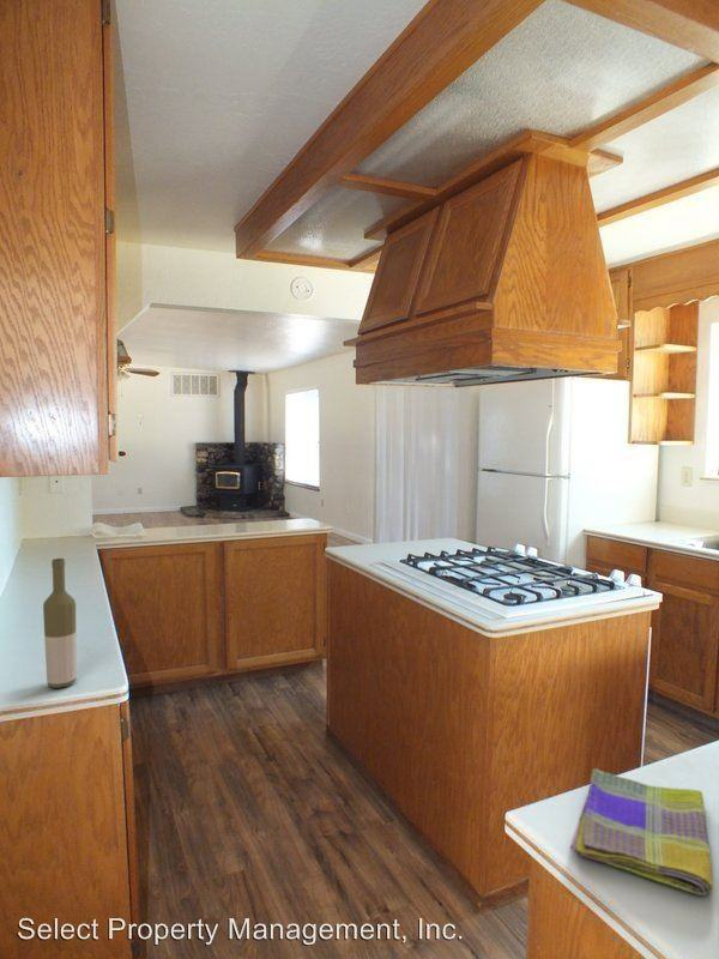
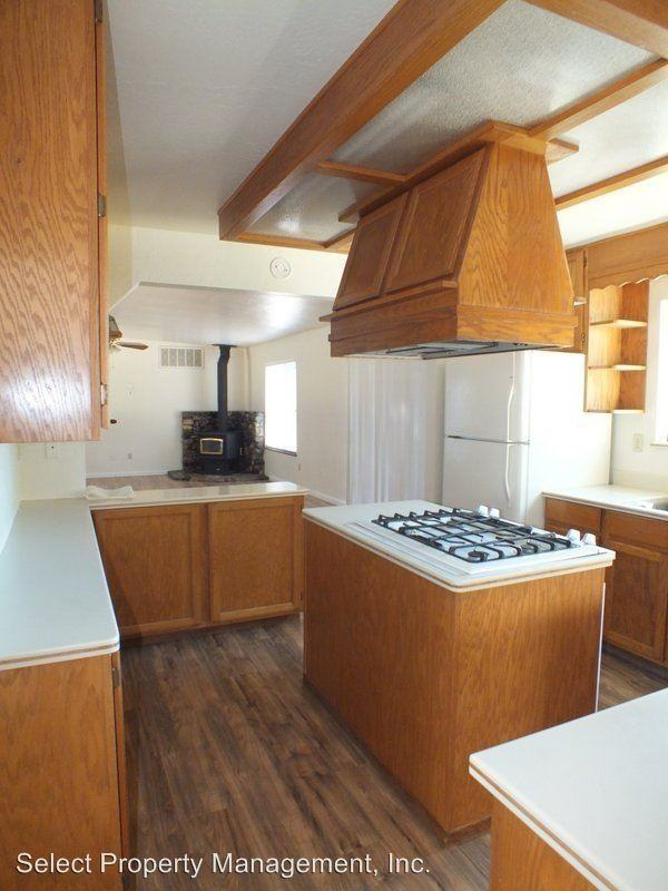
- bottle [42,557,77,689]
- dish towel [569,767,714,897]
